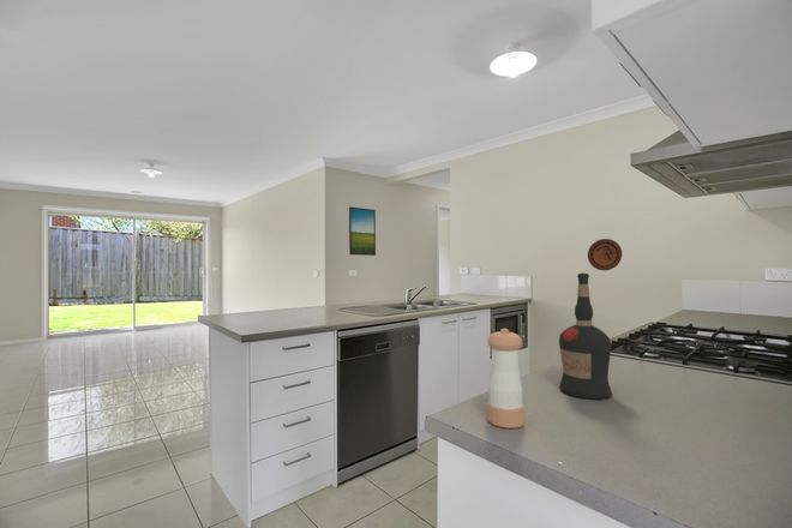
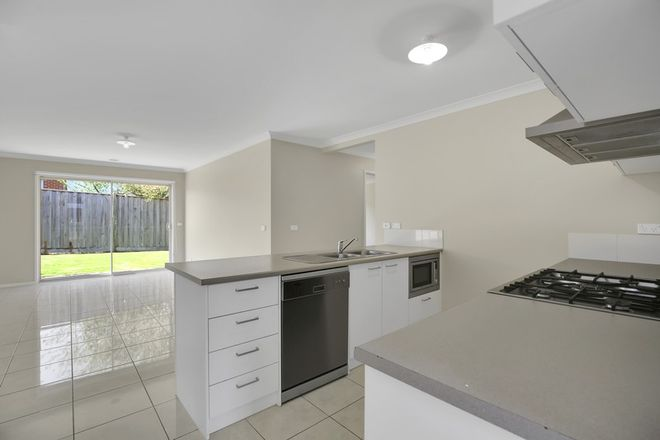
- decorative plate [587,238,623,271]
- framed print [348,206,377,257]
- pepper shaker [486,328,526,430]
- liquor bottle [558,272,613,400]
